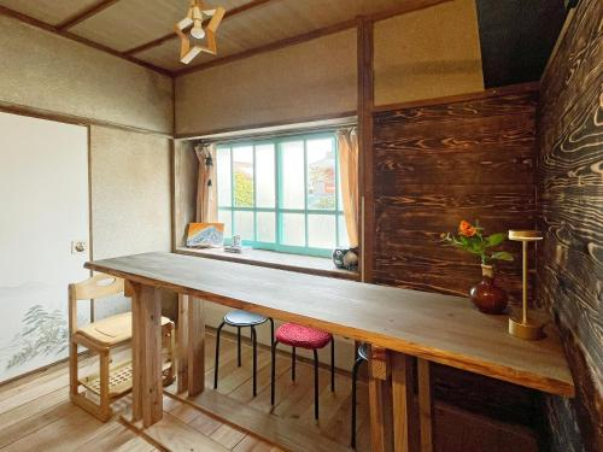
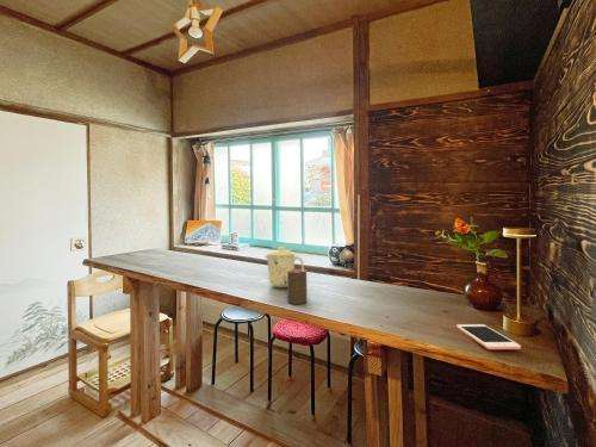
+ cup [286,268,309,305]
+ mug [263,246,305,288]
+ cell phone [455,323,522,350]
